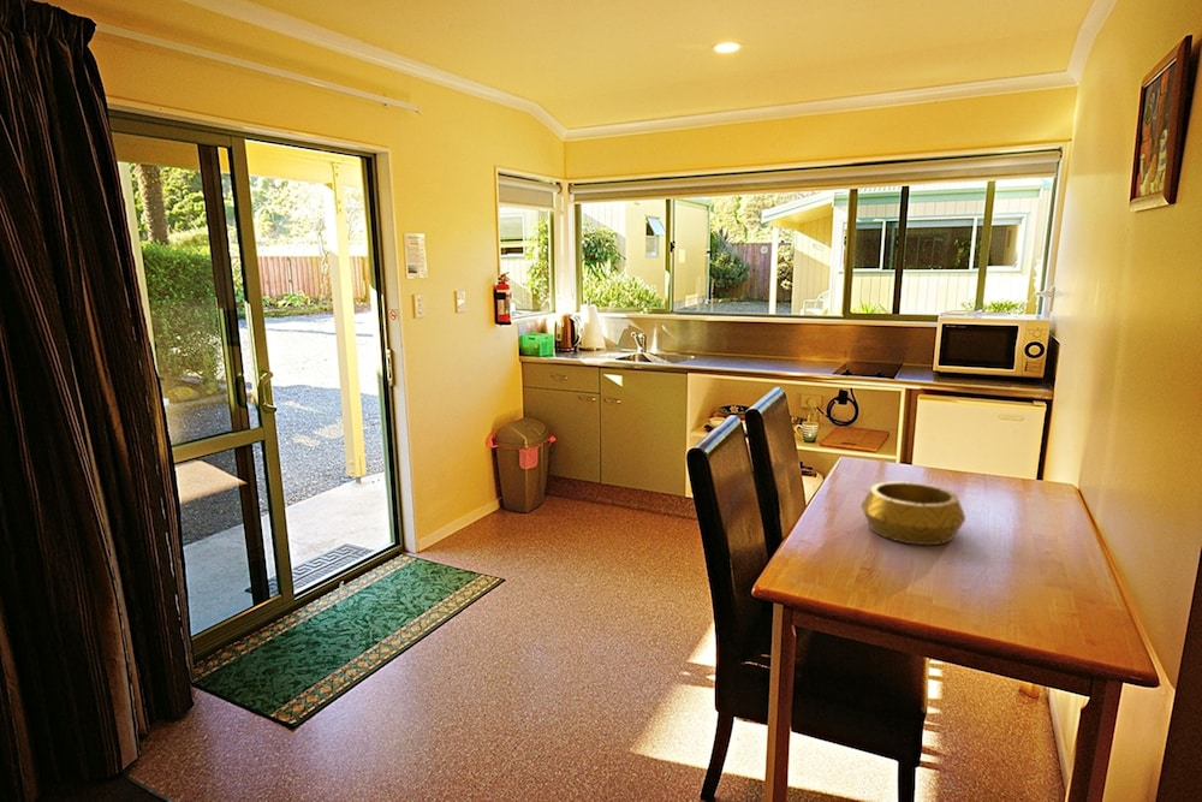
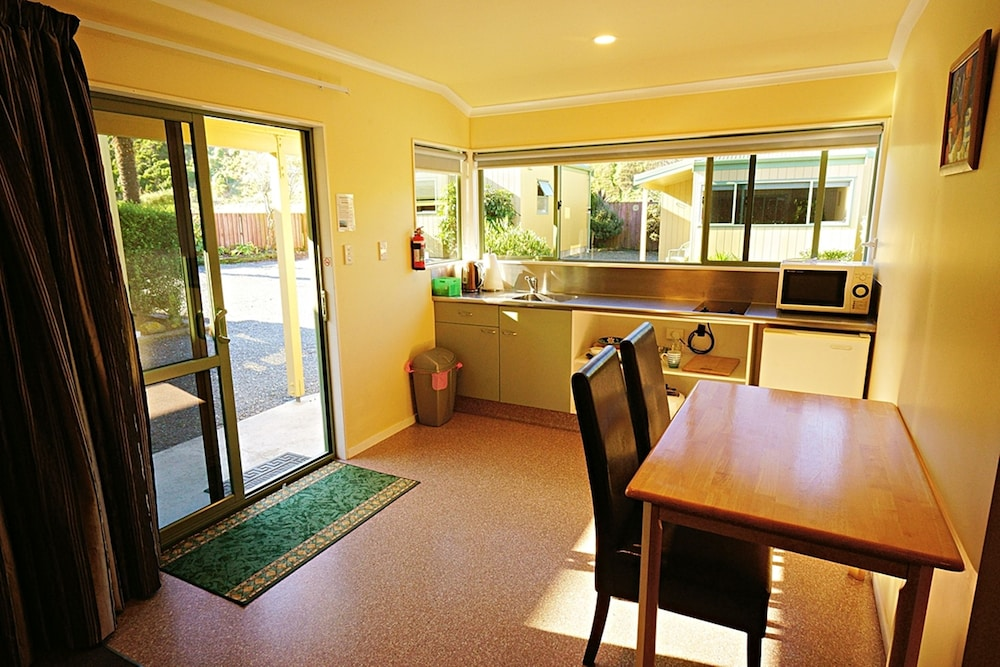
- decorative bowl [861,480,966,546]
